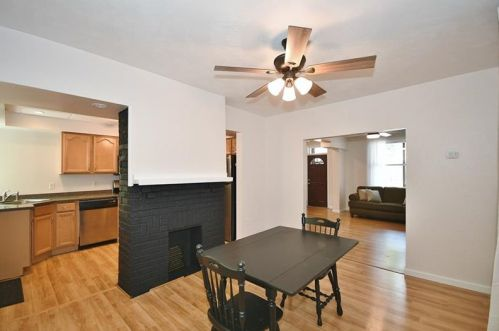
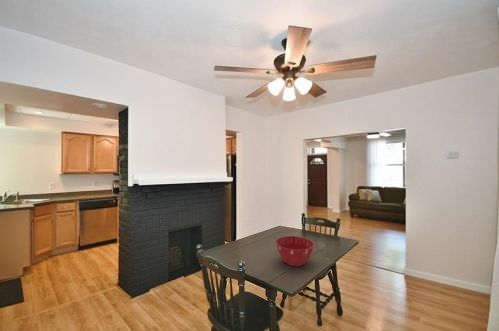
+ mixing bowl [275,235,315,267]
